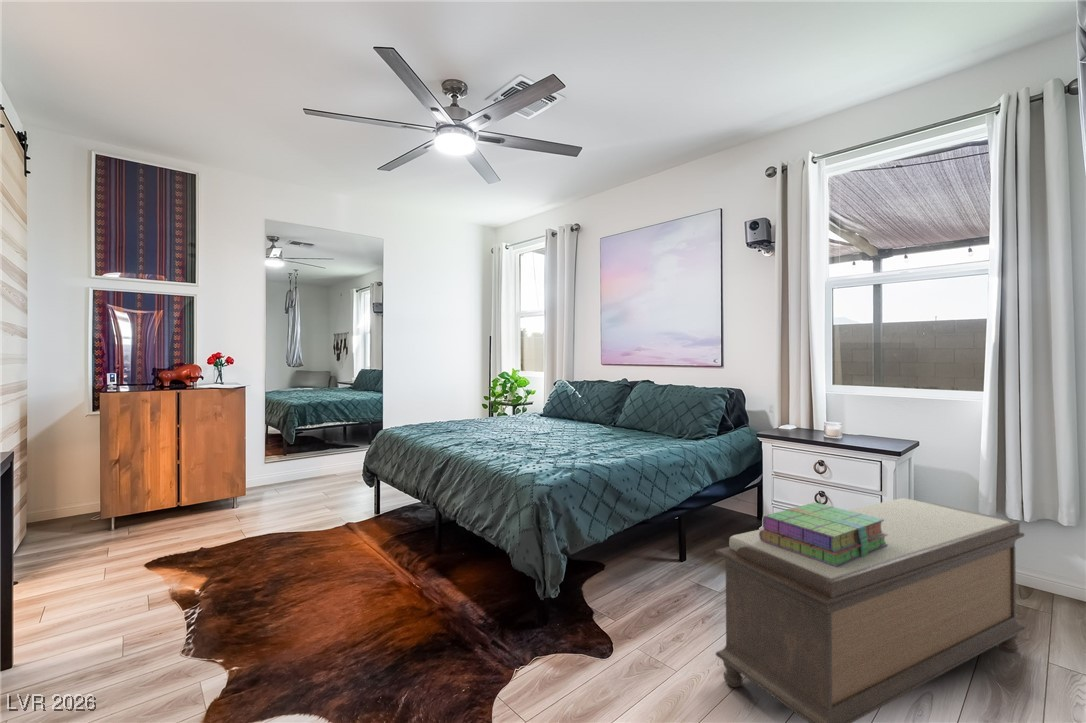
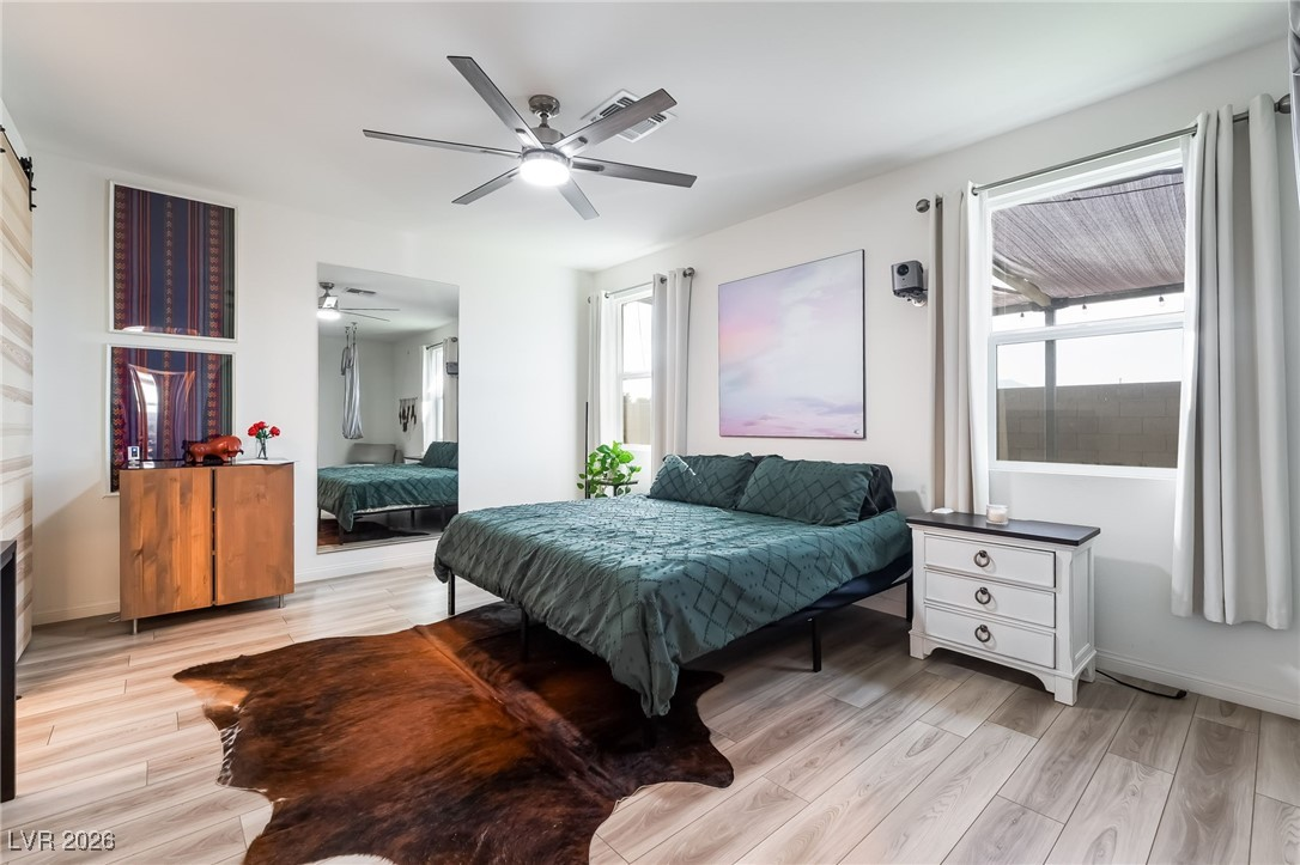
- stack of books [759,502,888,567]
- bench [714,497,1026,723]
